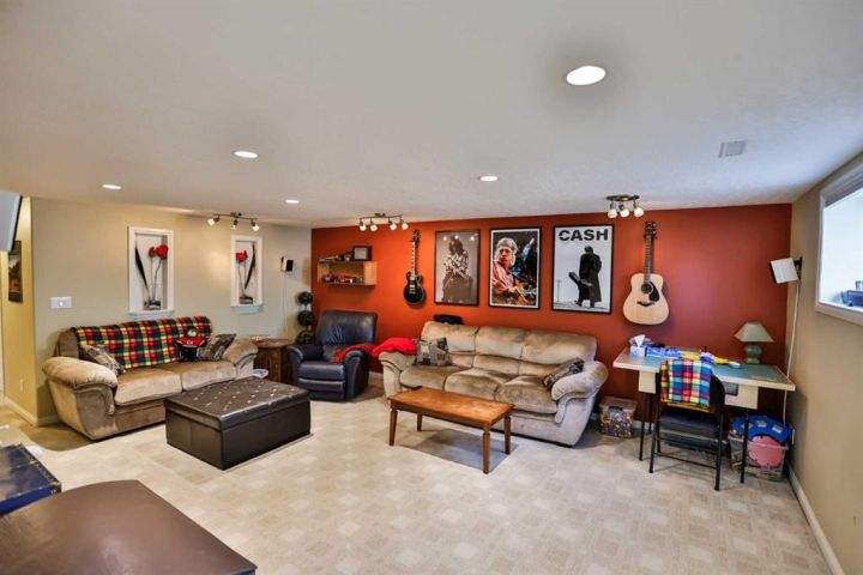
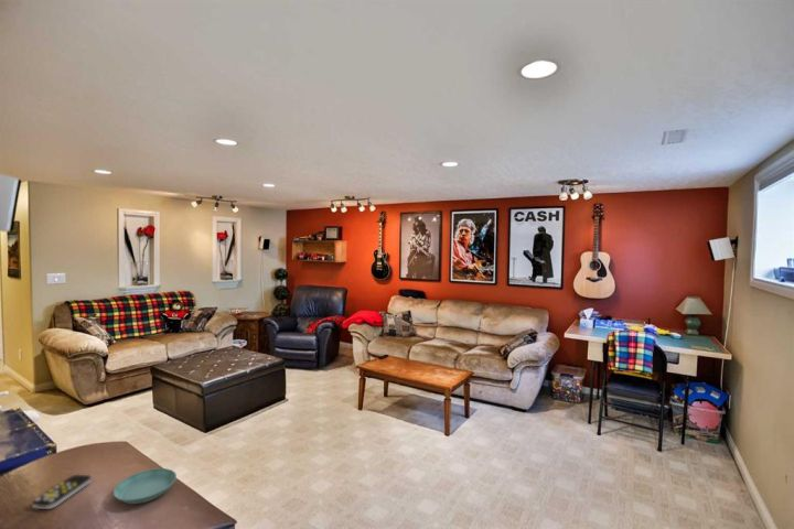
+ remote control [31,474,93,510]
+ saucer [112,467,178,505]
